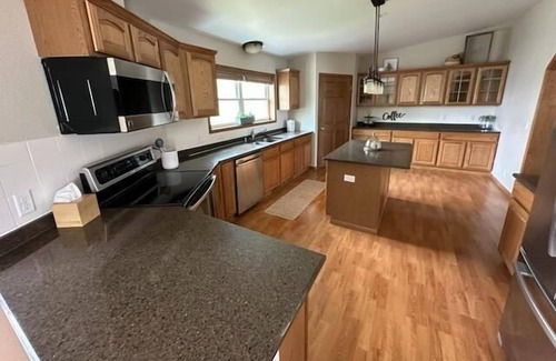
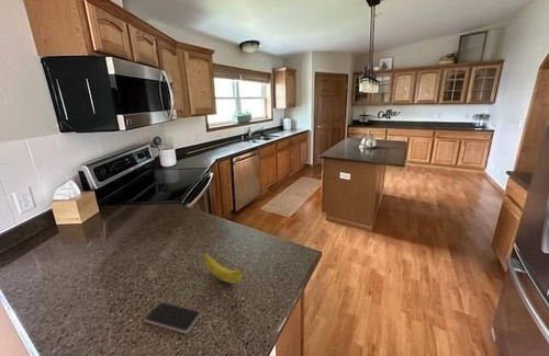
+ banana [203,252,245,284]
+ smartphone [143,301,202,334]
